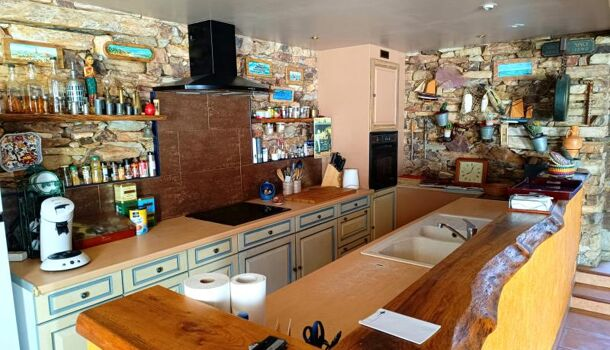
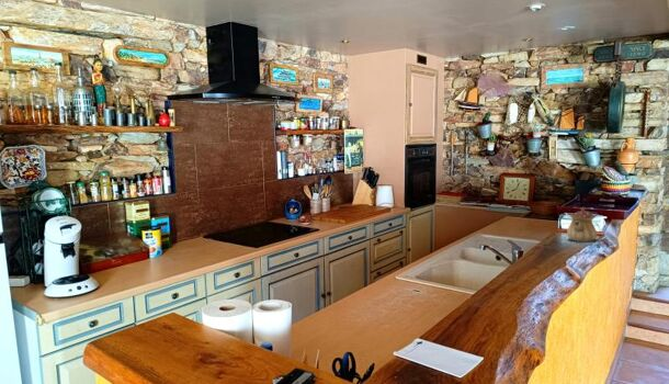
+ teapot [566,206,598,242]
